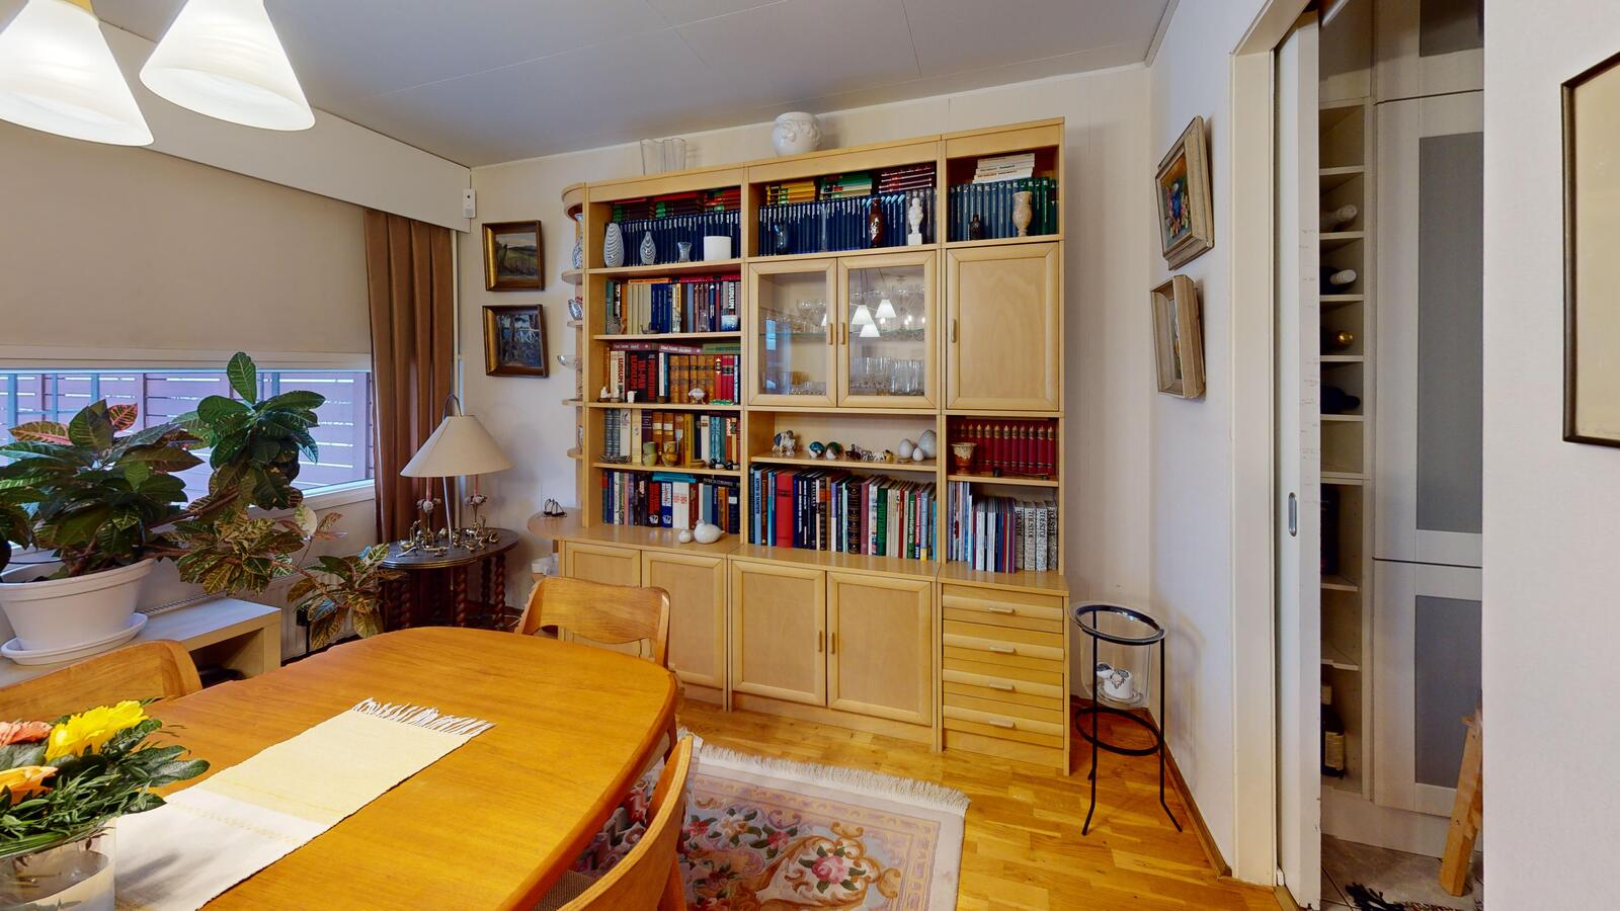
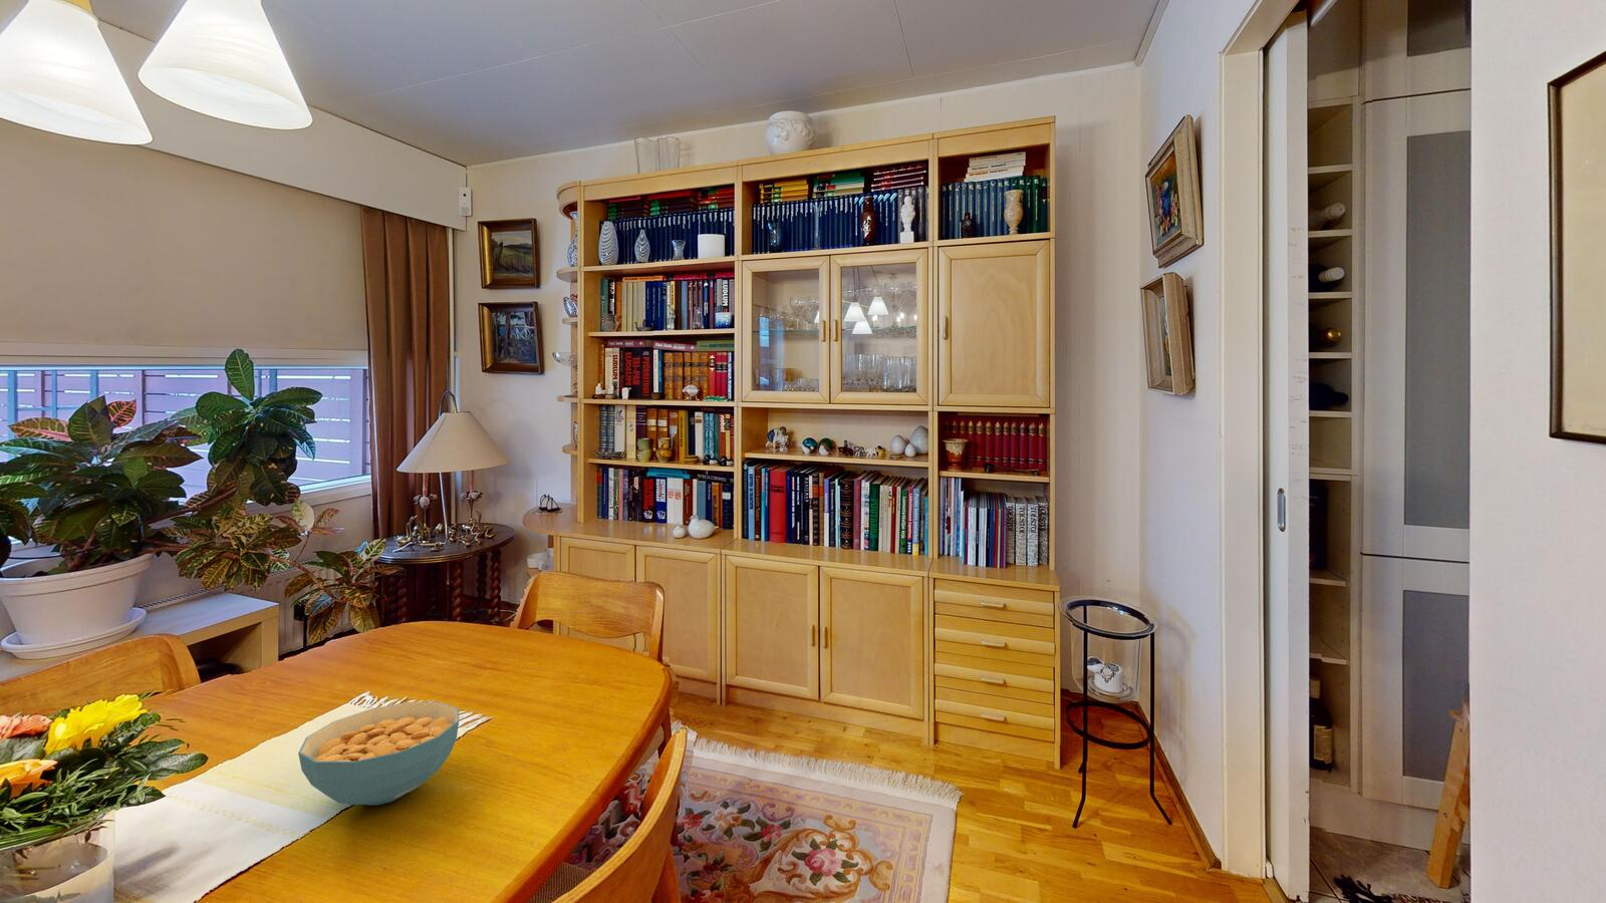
+ cereal bowl [297,701,460,806]
